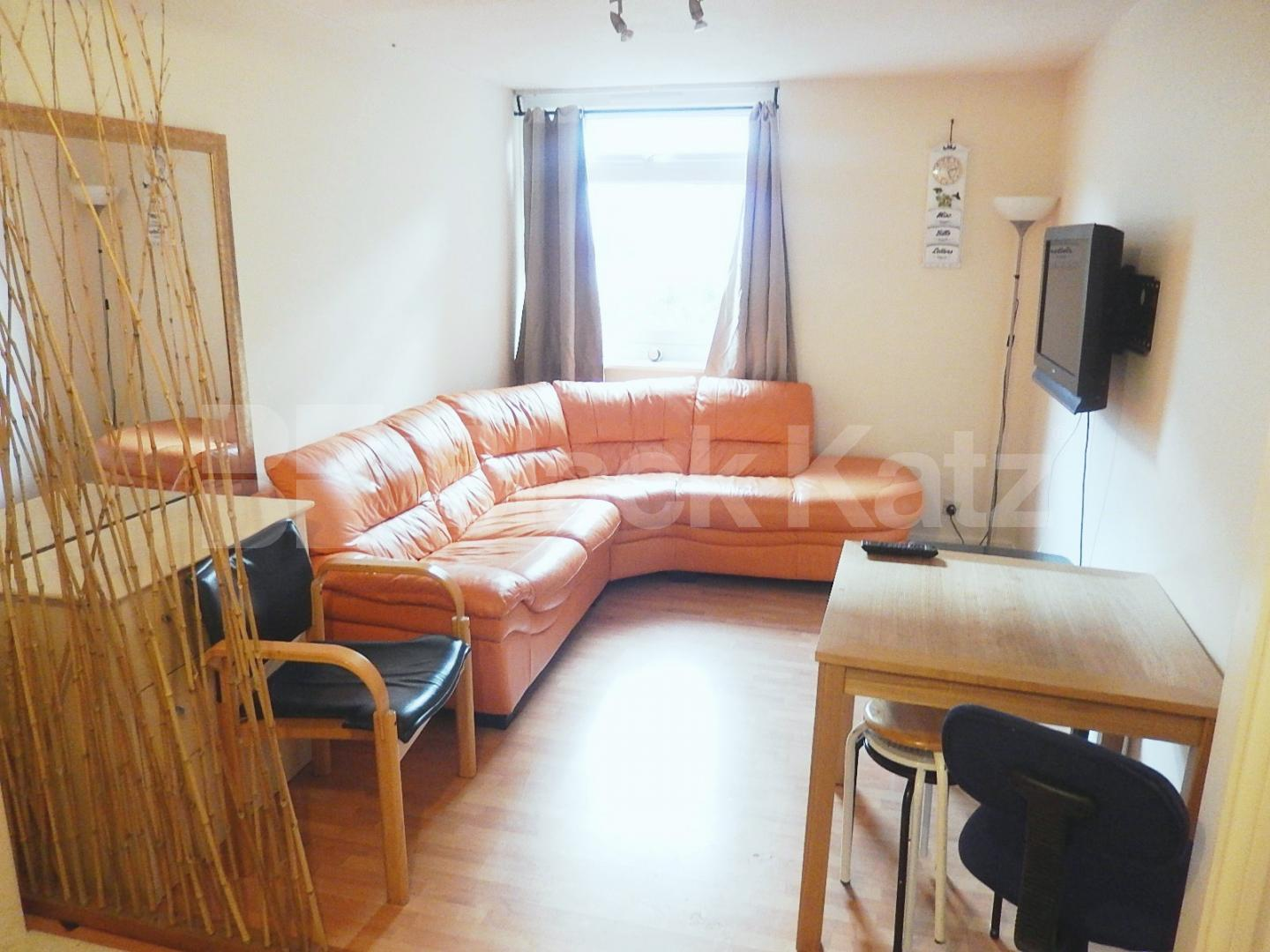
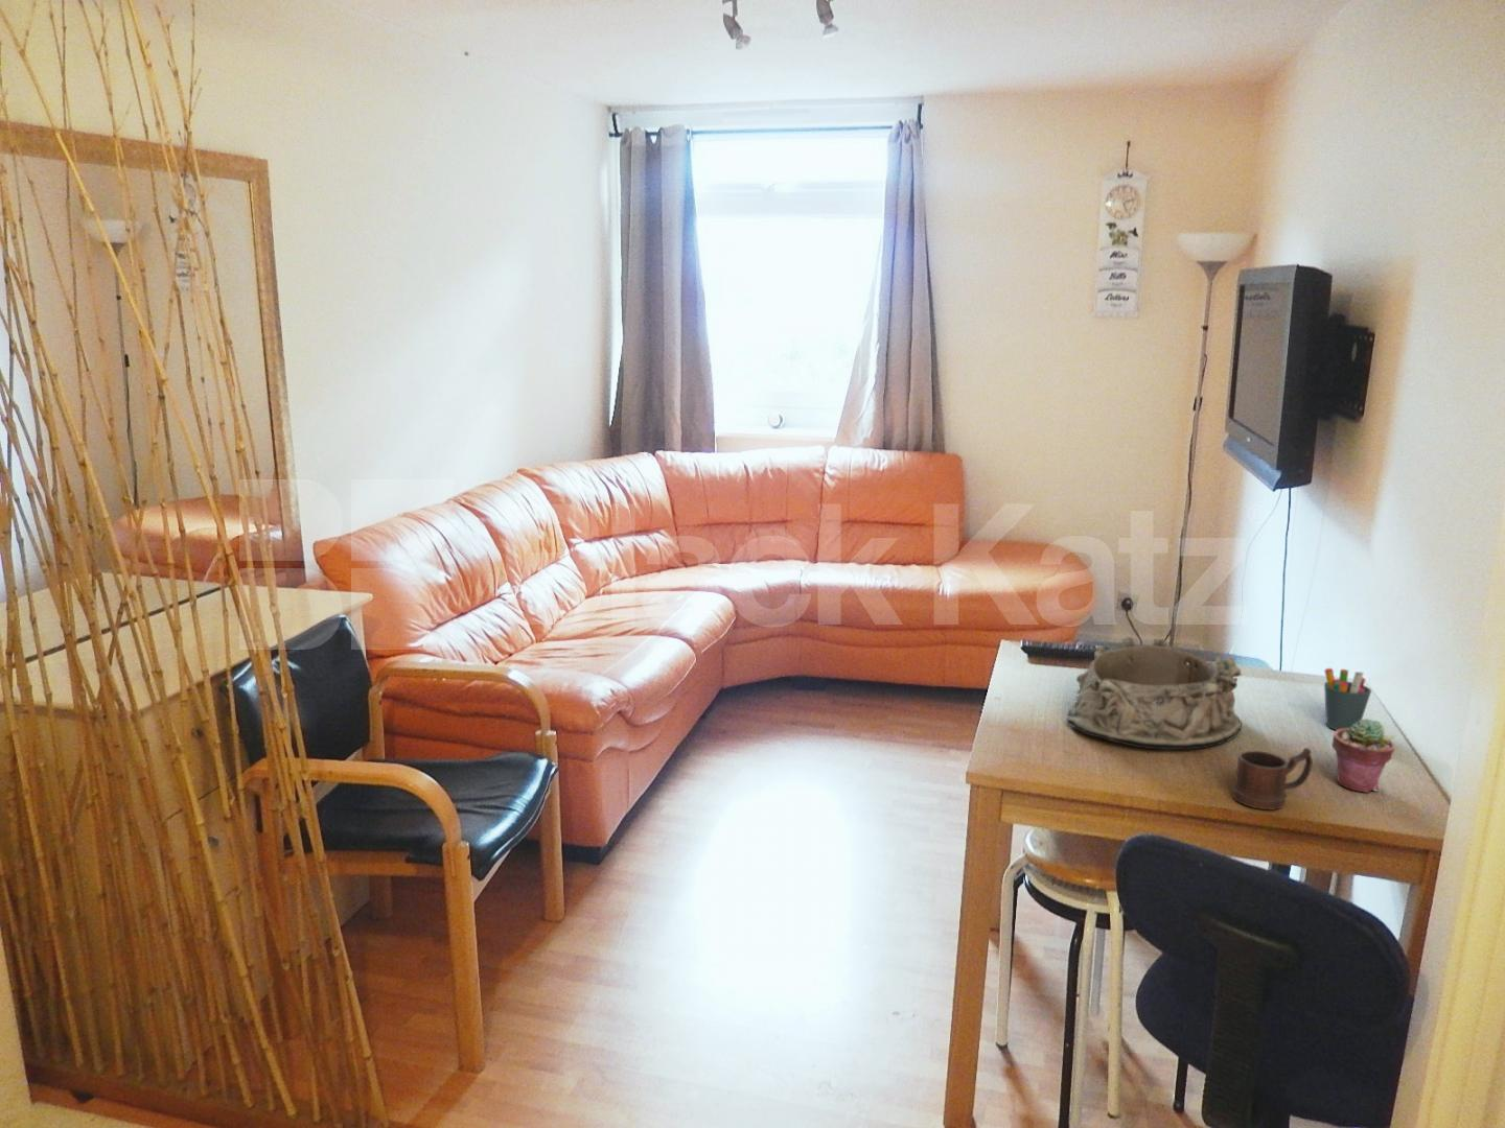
+ potted succulent [1331,718,1396,794]
+ pen holder [1324,667,1372,731]
+ mug [1231,746,1314,810]
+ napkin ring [1067,635,1243,750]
